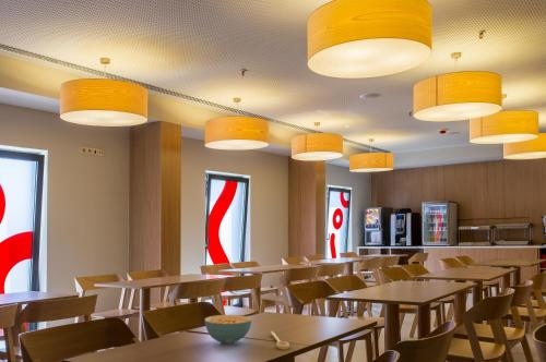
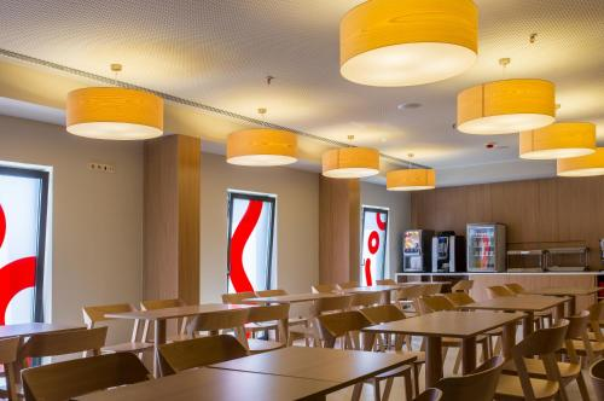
- spoon [270,330,290,351]
- cereal bowl [203,314,252,346]
